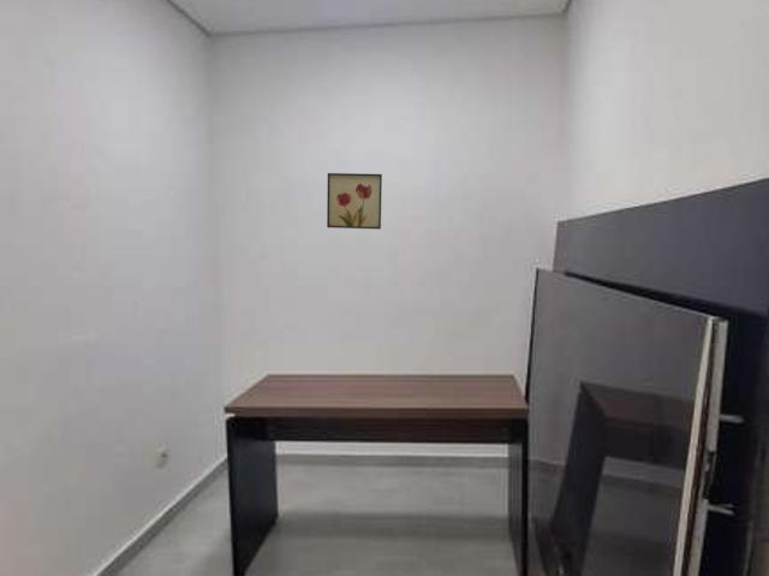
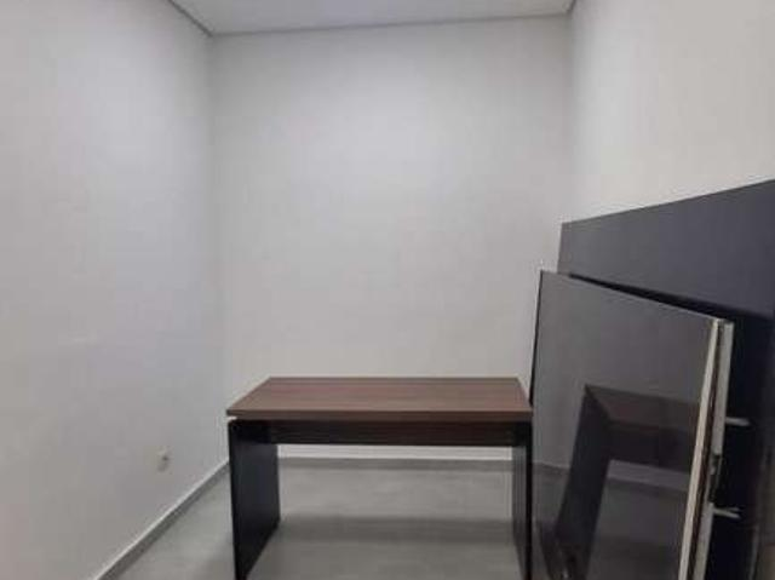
- wall art [326,172,383,230]
